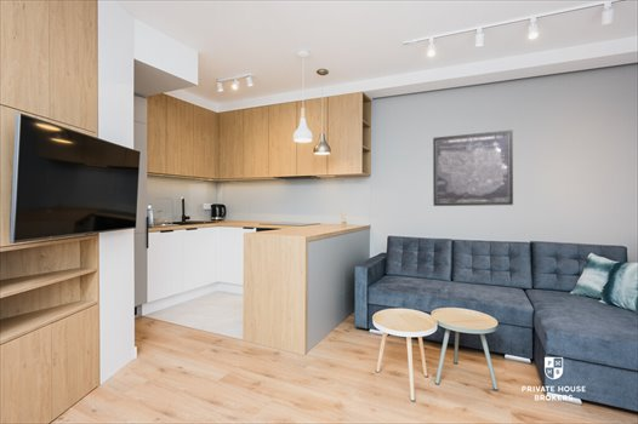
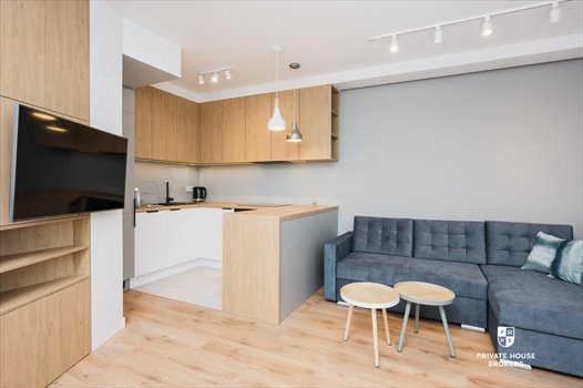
- wall art [432,128,514,207]
